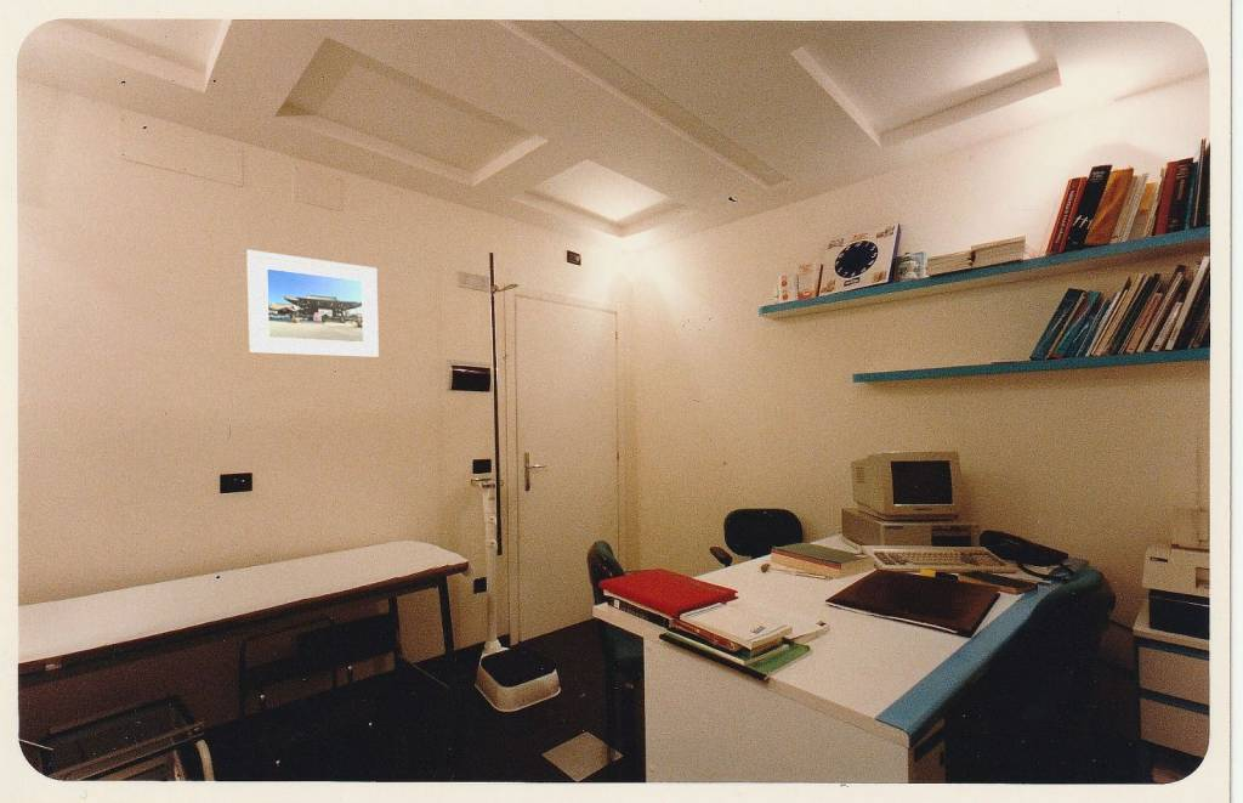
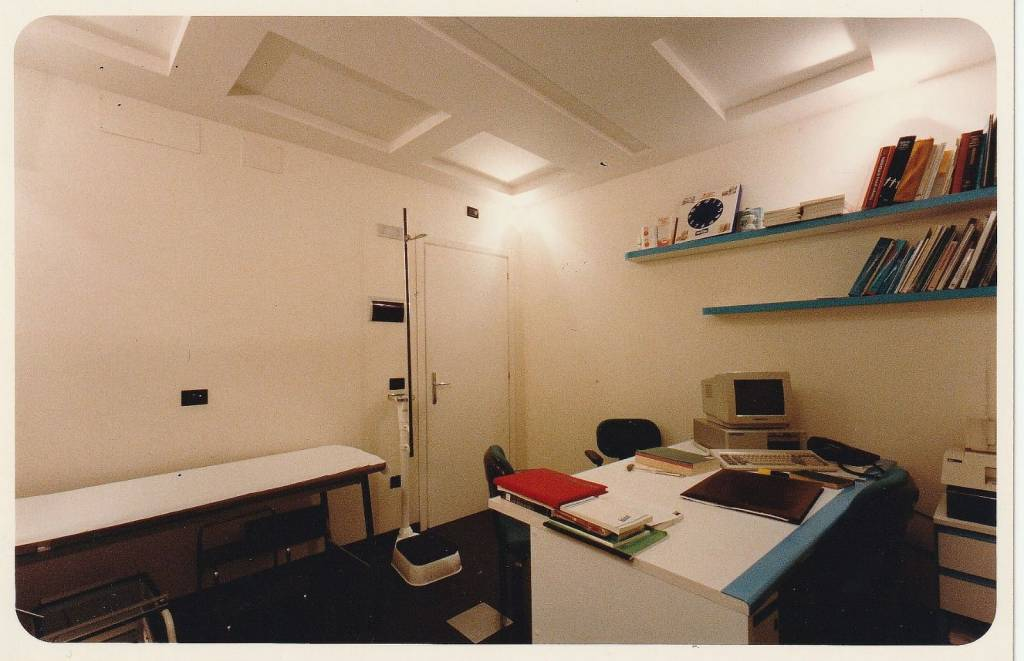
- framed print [245,249,380,358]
